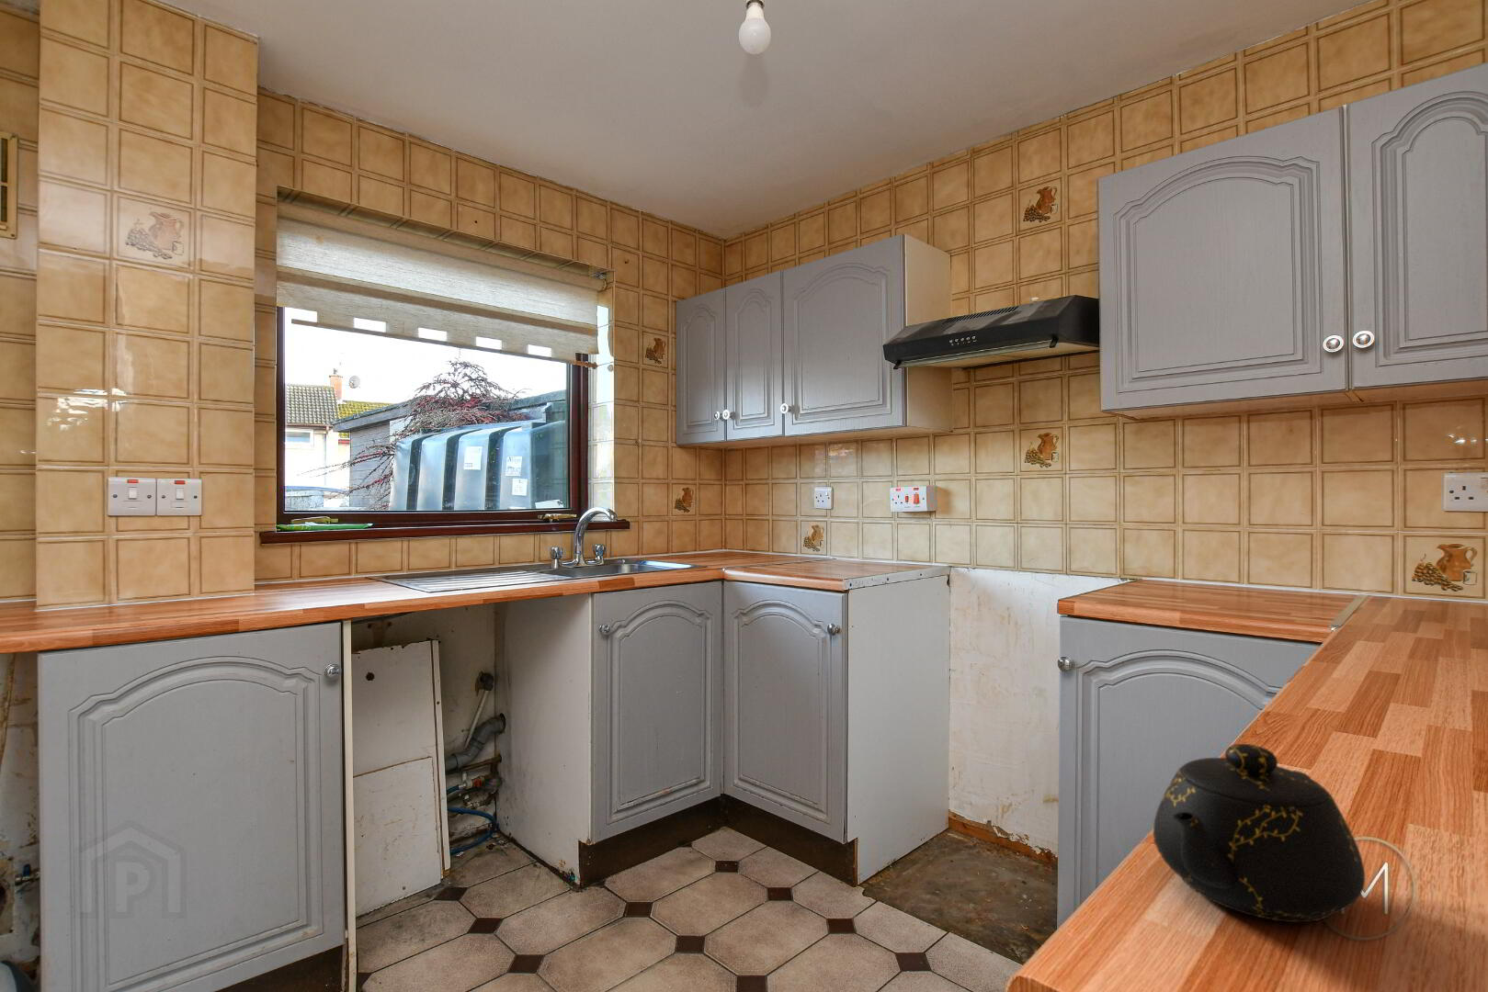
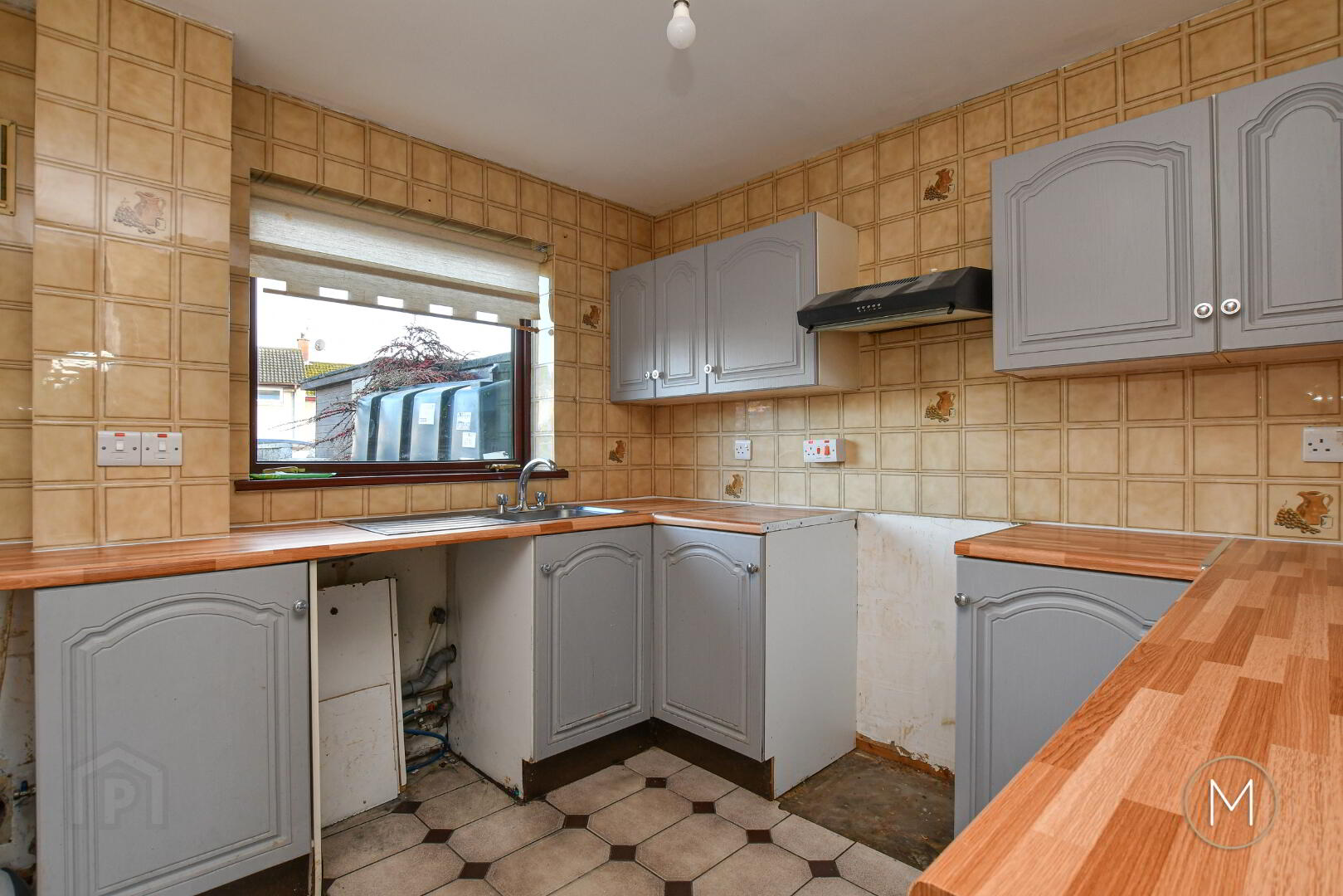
- teapot [1152,743,1366,923]
